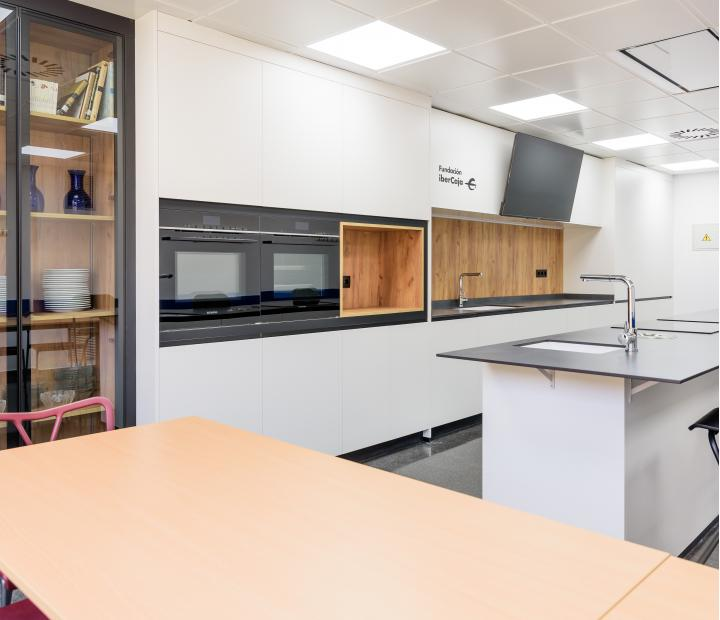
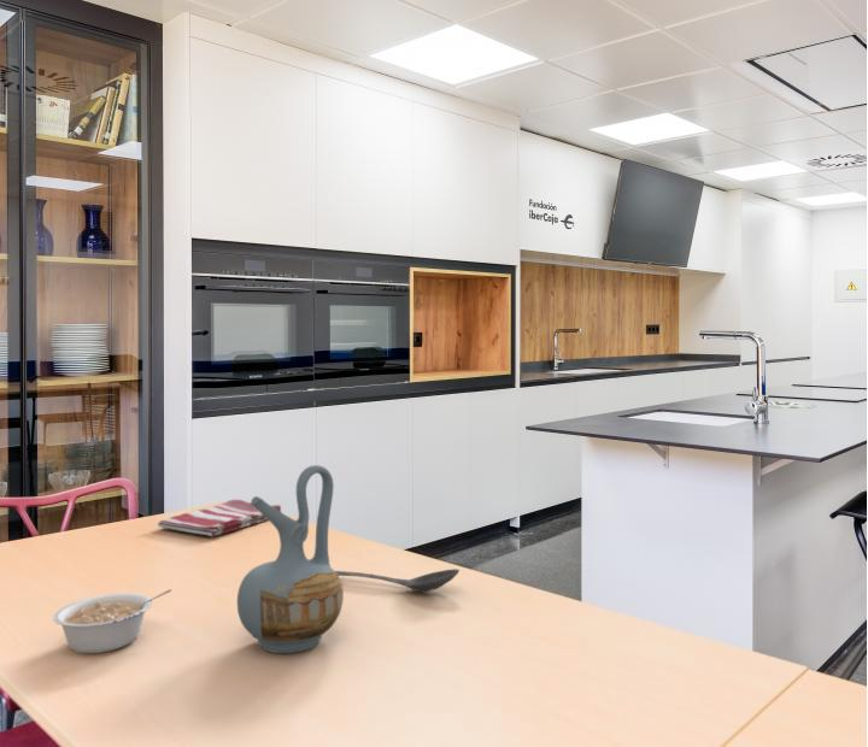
+ dish towel [157,499,282,537]
+ legume [52,588,172,654]
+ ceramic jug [236,464,345,654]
+ stirrer [334,567,461,594]
